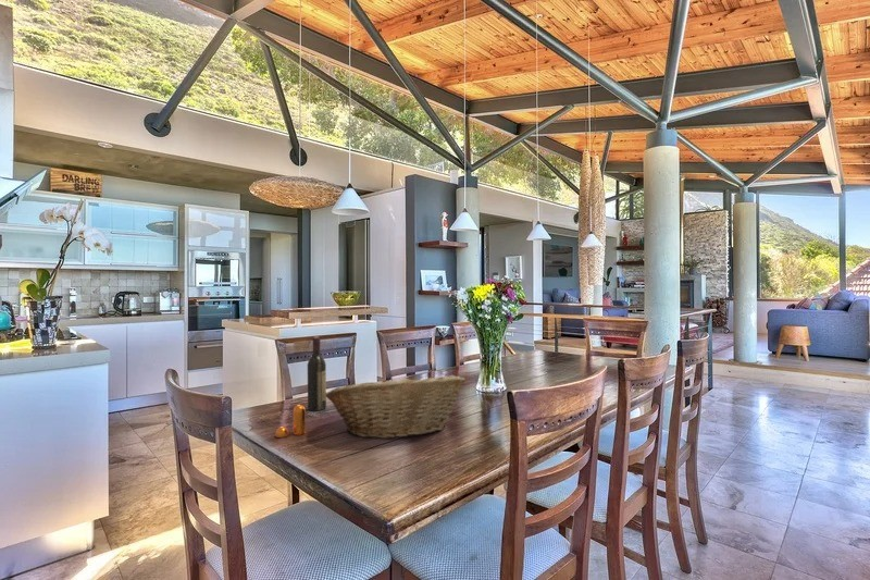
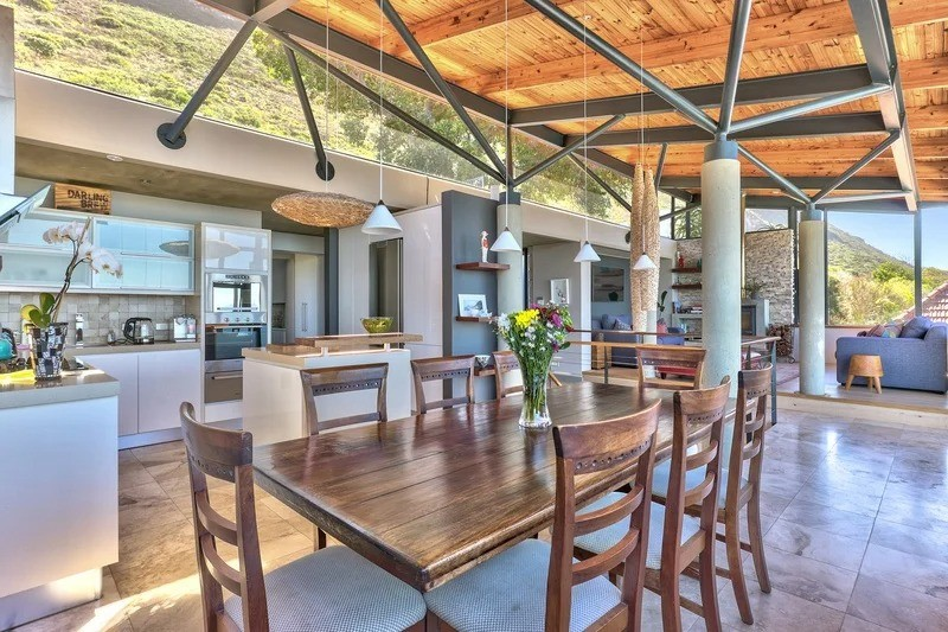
- fruit basket [325,373,467,440]
- pepper shaker [275,404,307,439]
- wine bottle [307,336,327,411]
